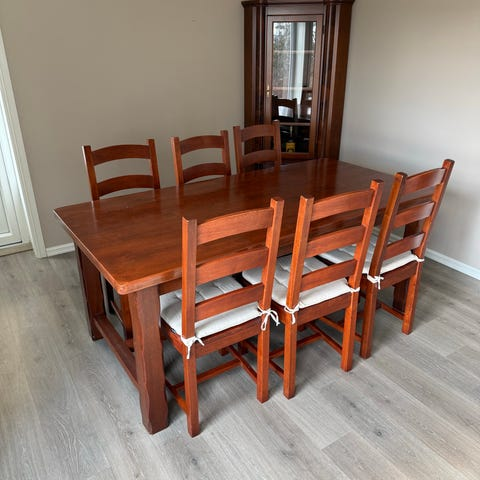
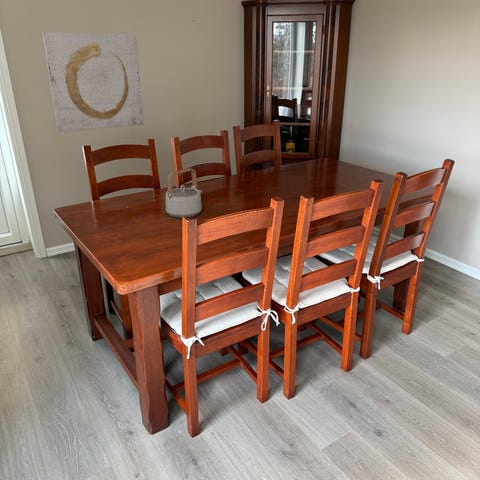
+ wall art [42,32,144,133]
+ teapot [165,167,203,219]
